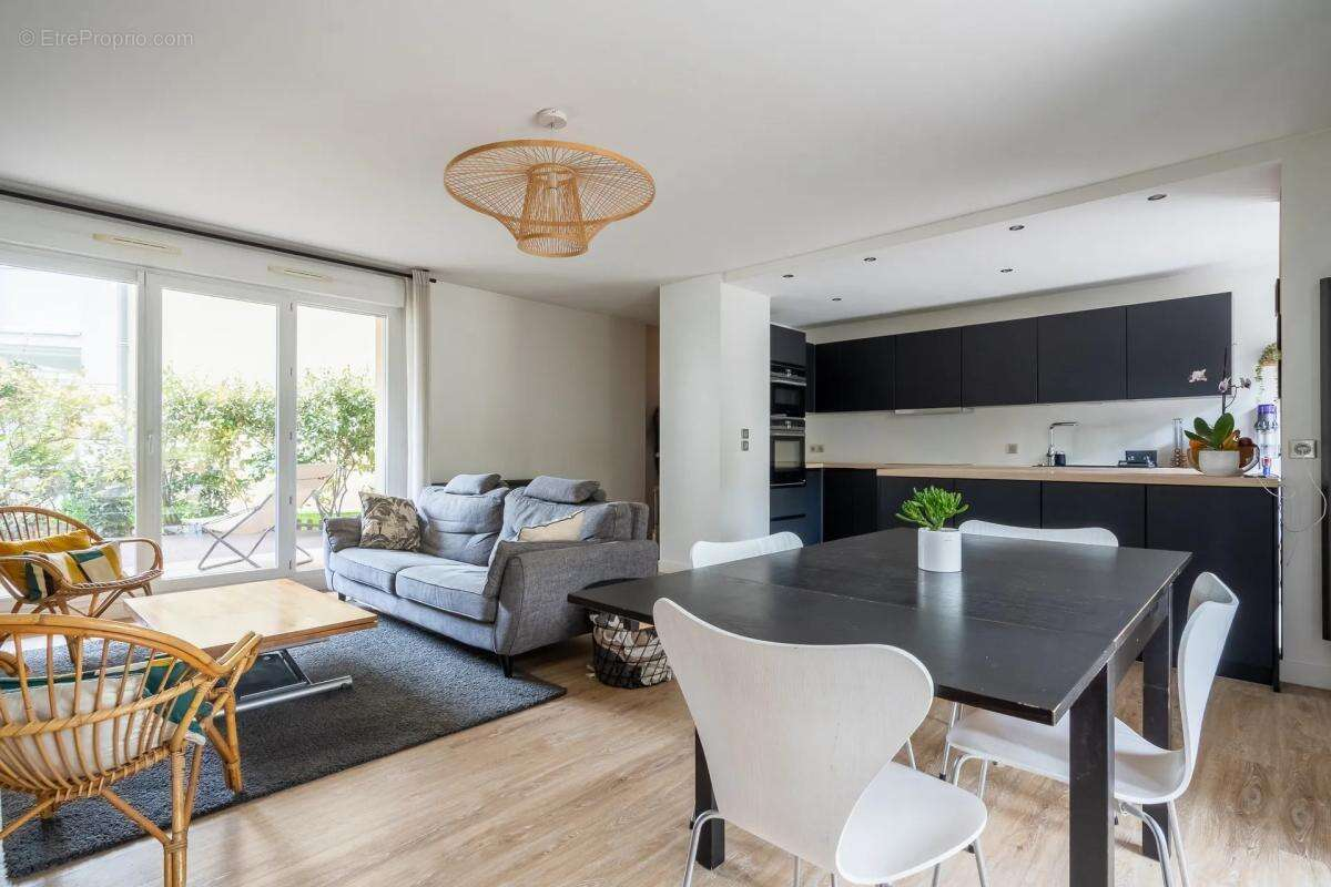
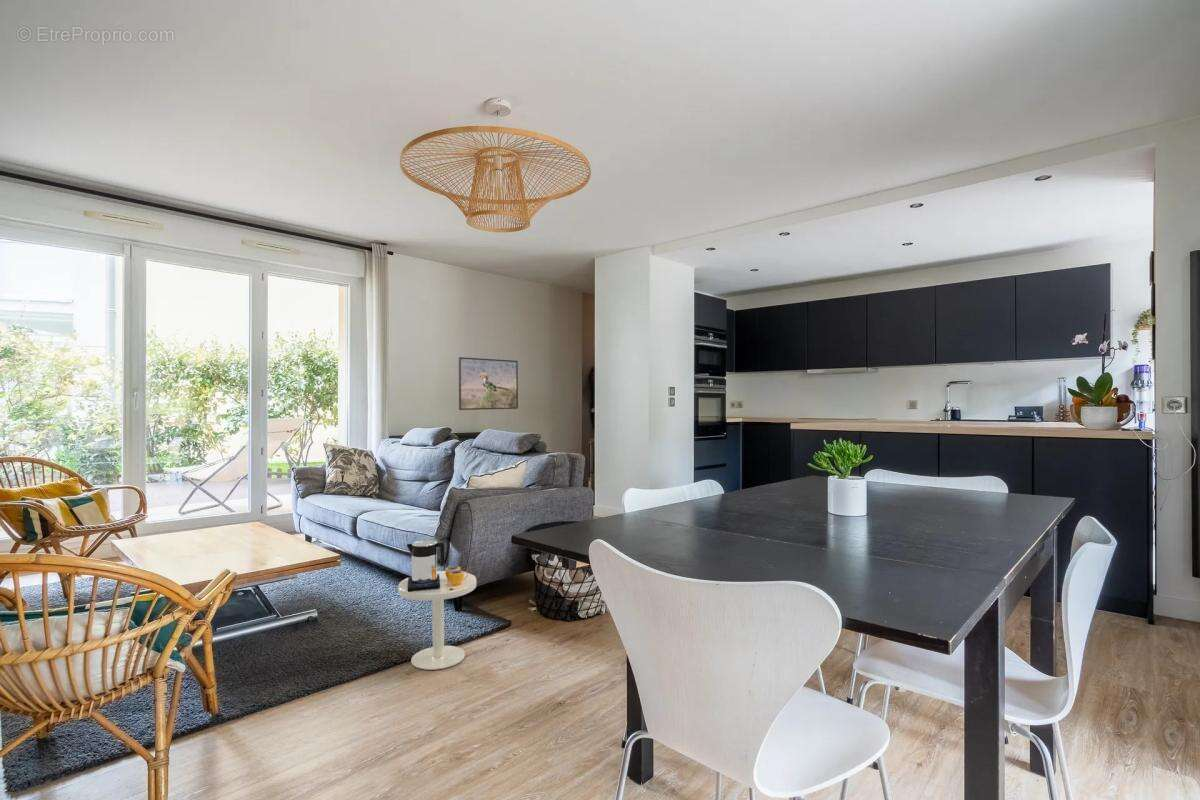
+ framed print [458,356,519,411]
+ side table [397,539,477,671]
